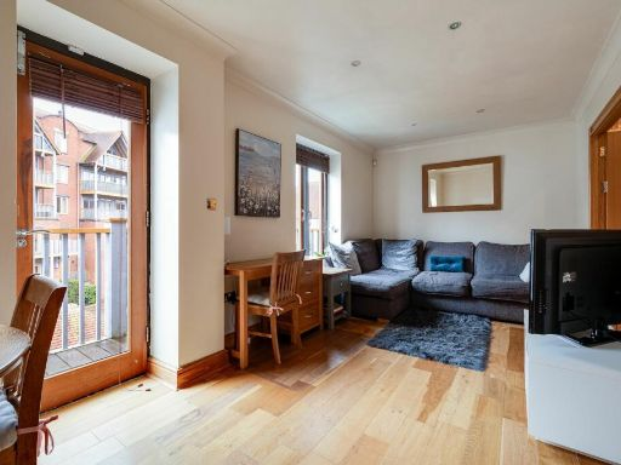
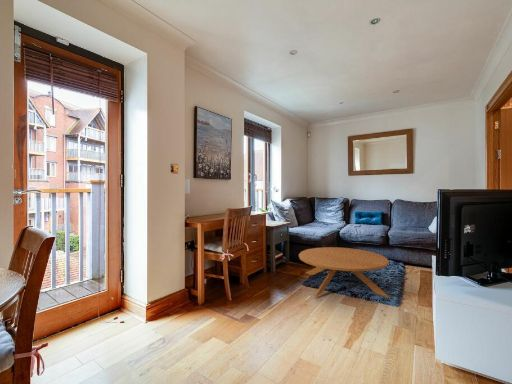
+ coffee table [298,246,391,299]
